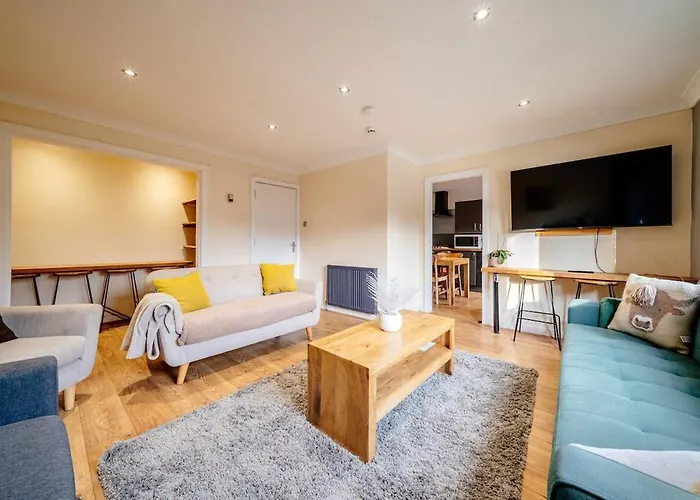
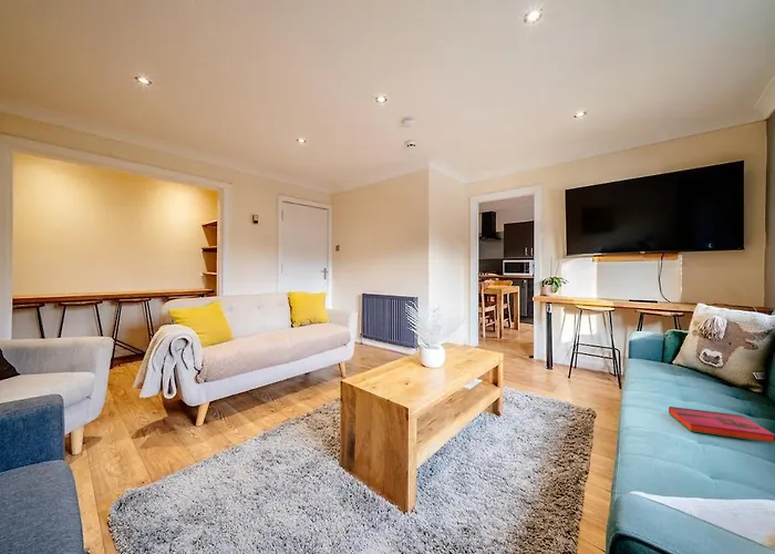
+ hardback book [668,406,775,444]
